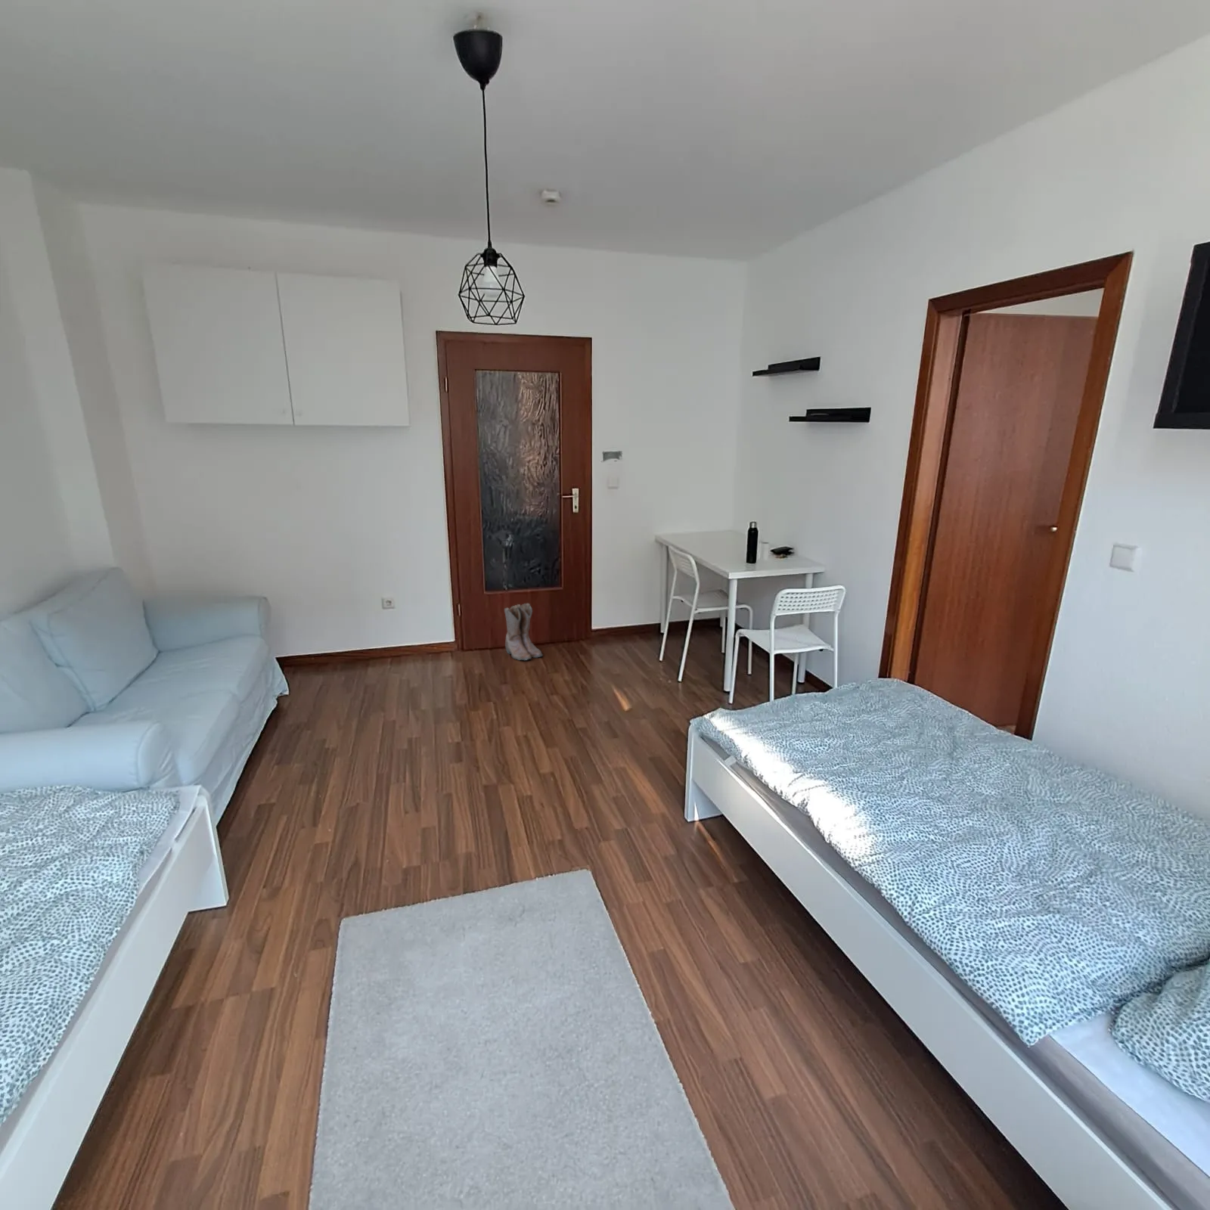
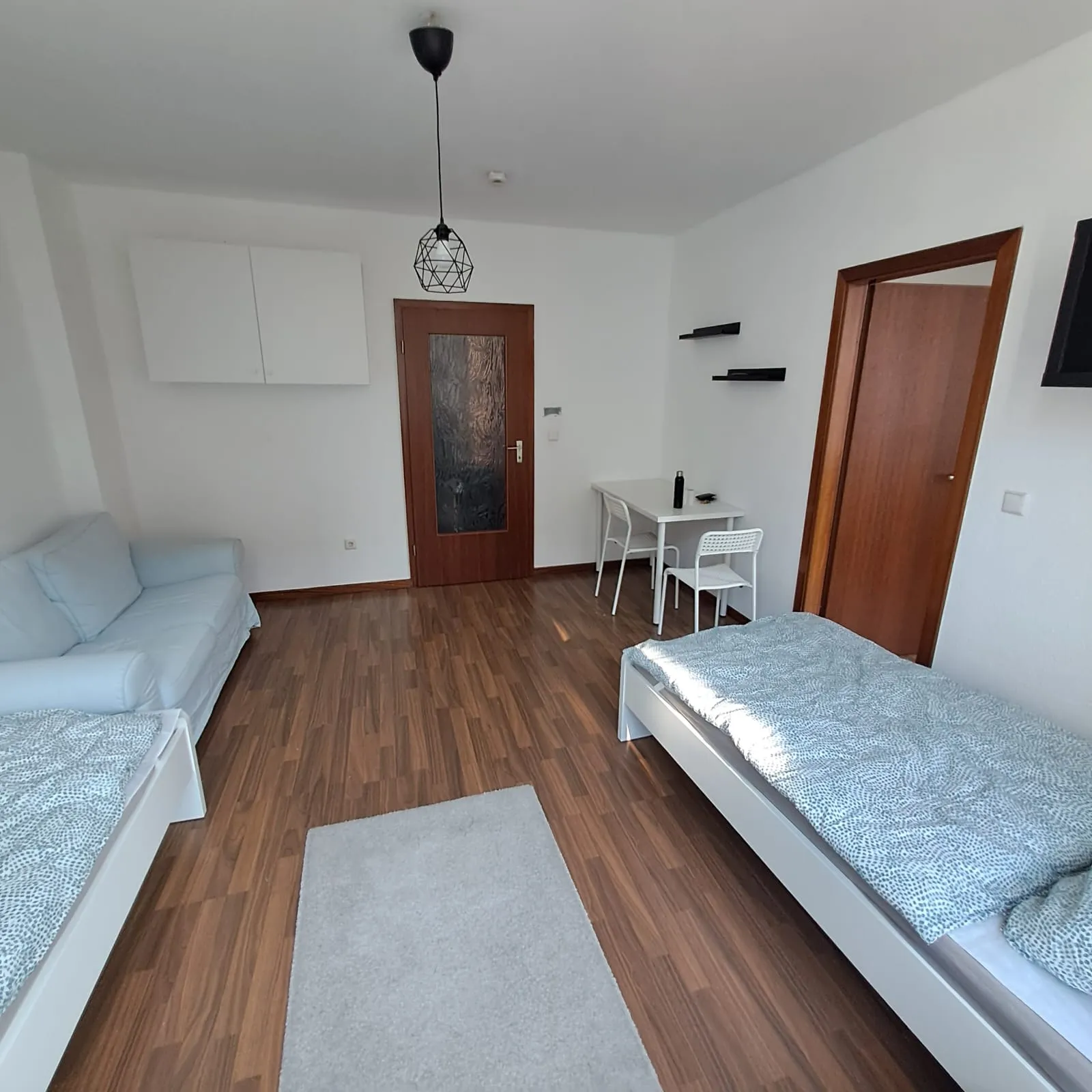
- boots [504,603,544,662]
